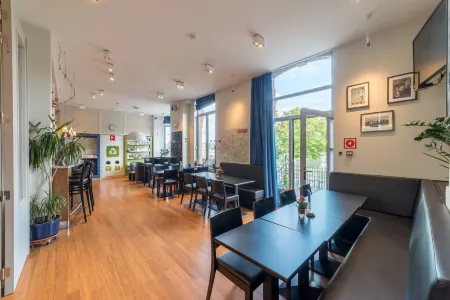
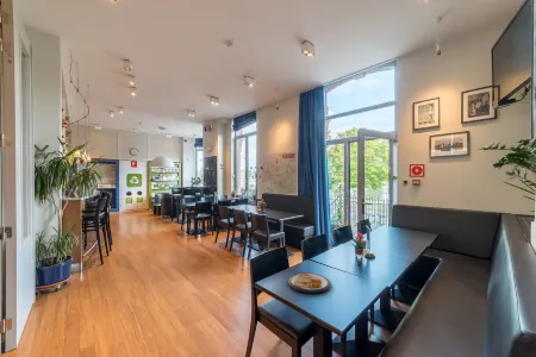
+ dish [287,271,332,294]
